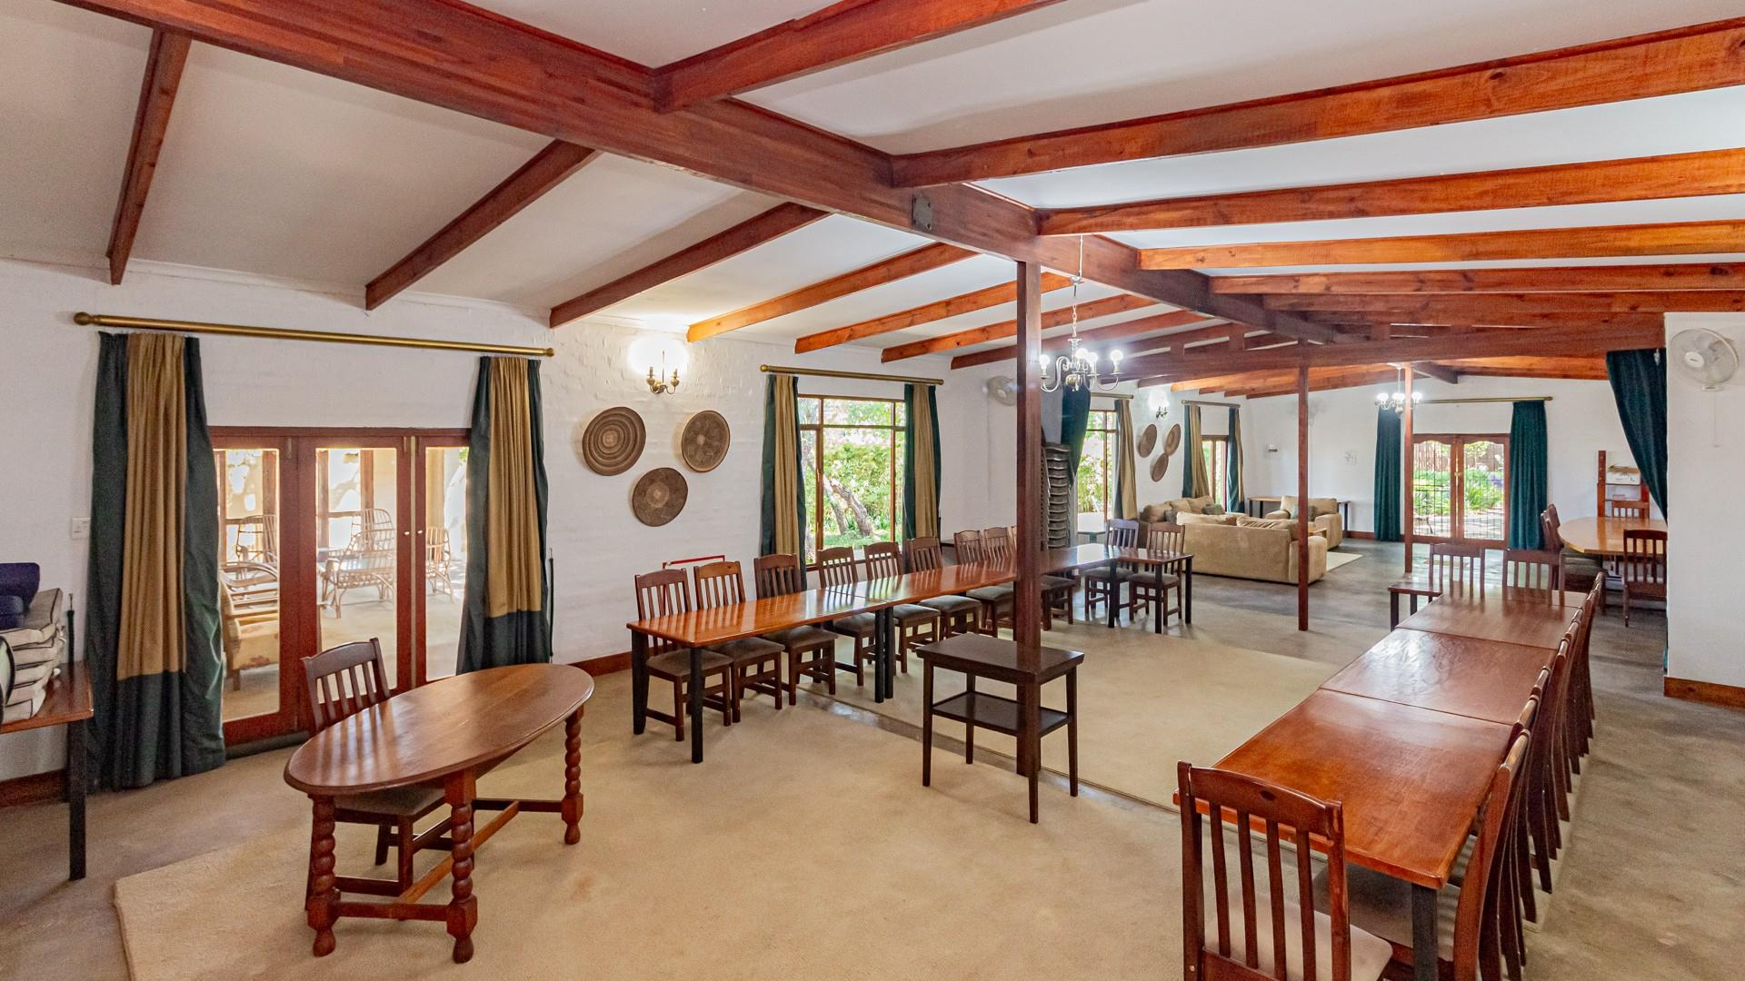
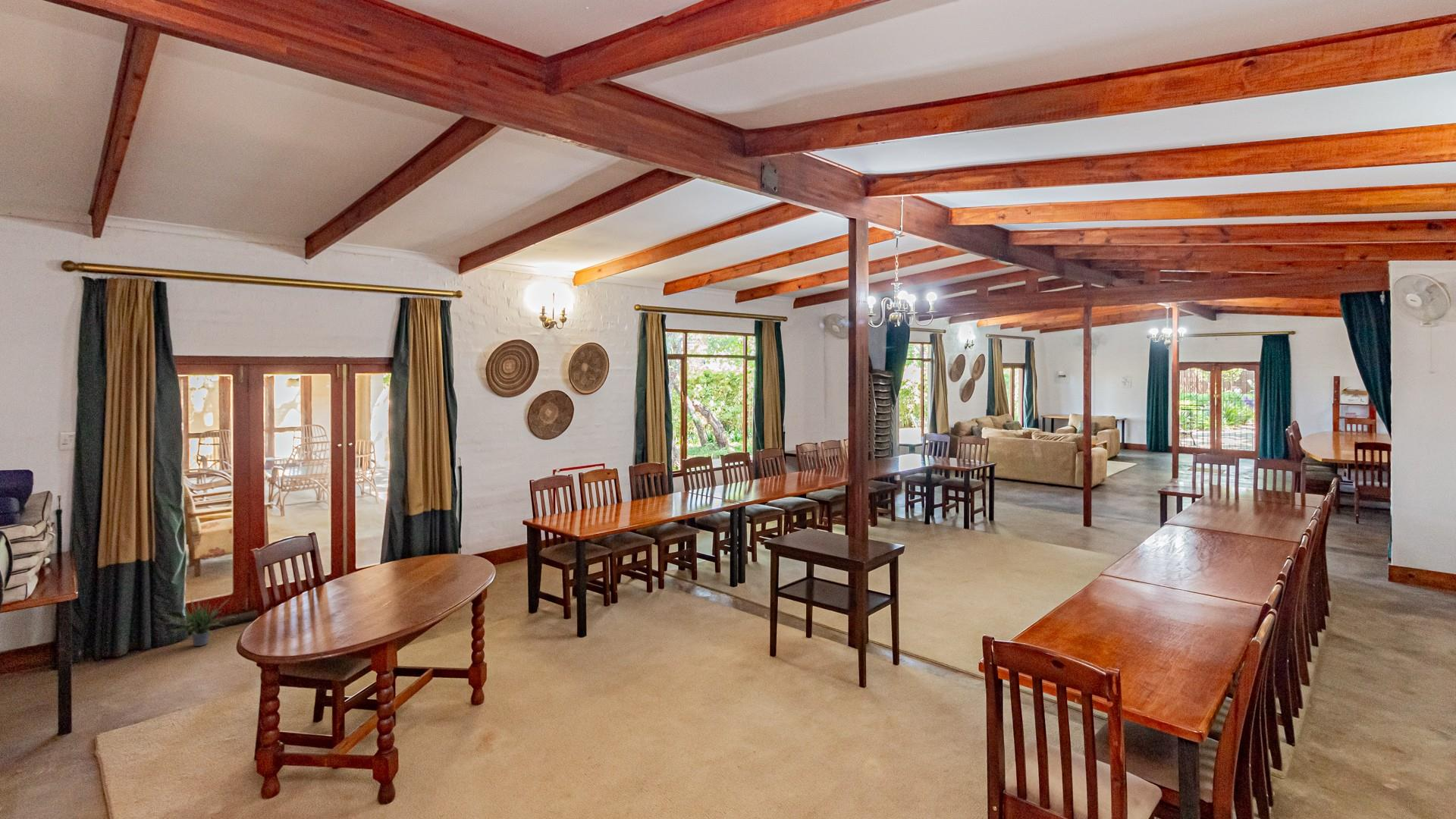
+ potted plant [160,595,238,647]
